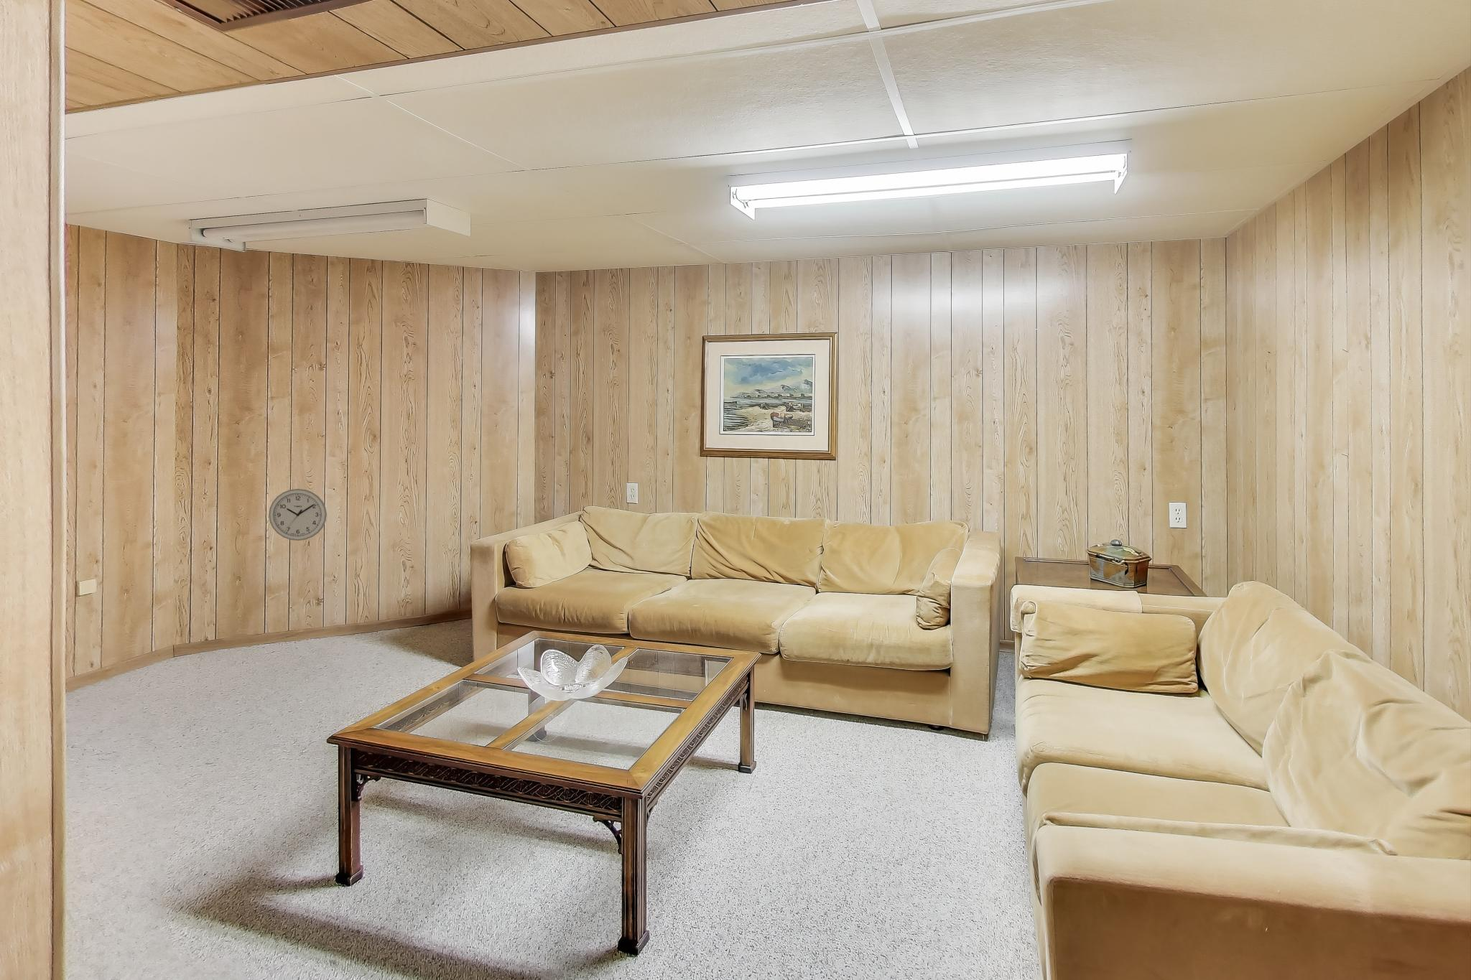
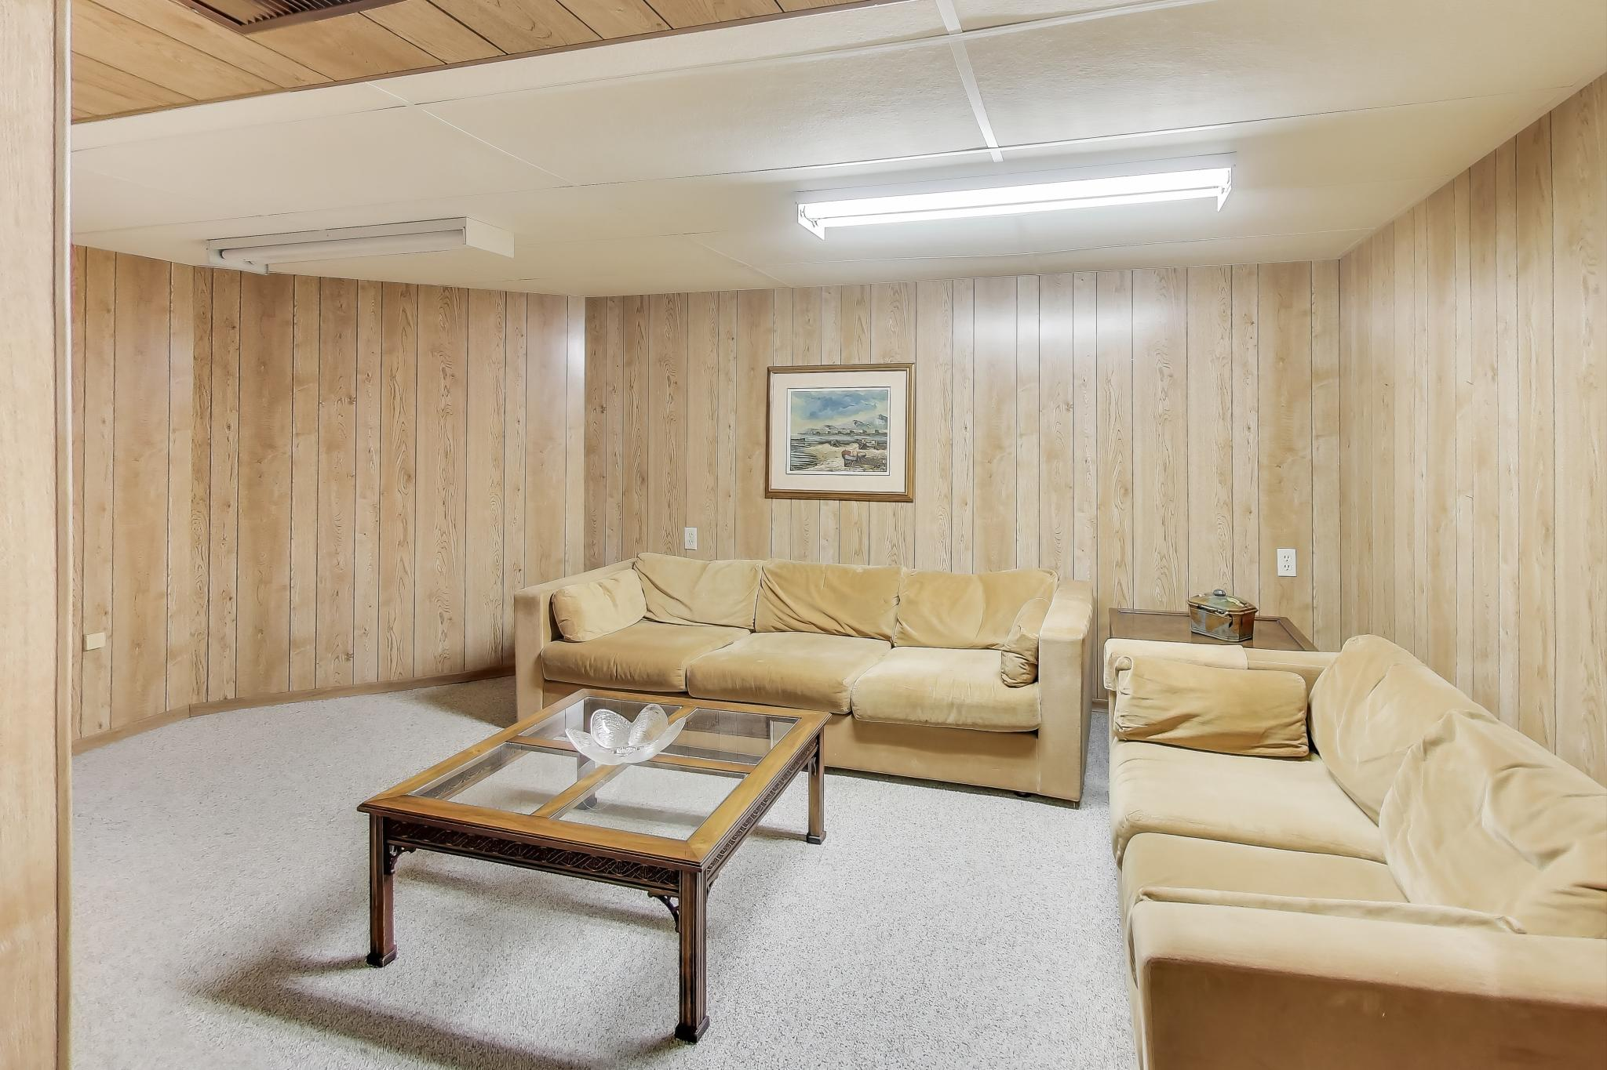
- wall clock [268,488,327,541]
